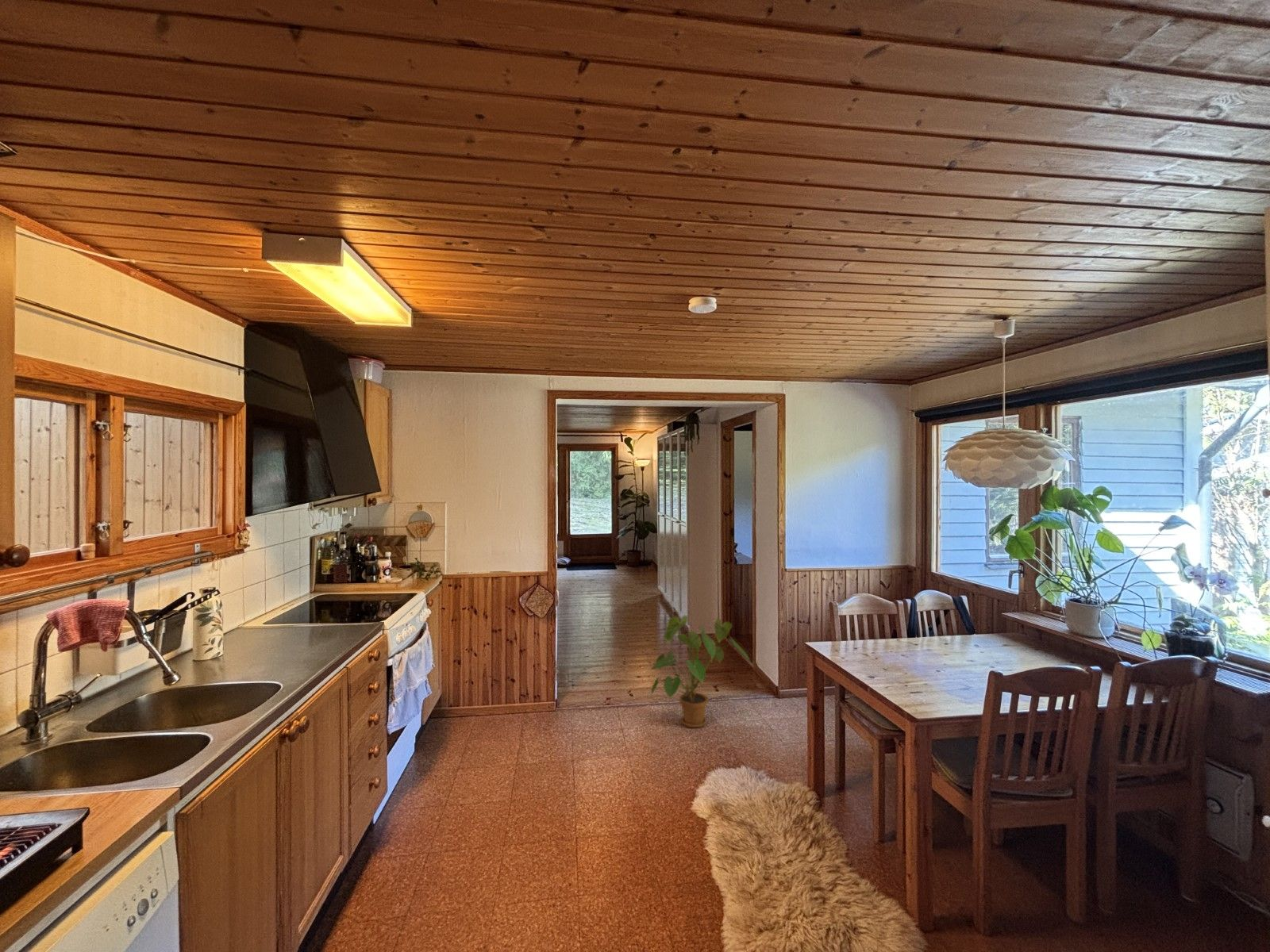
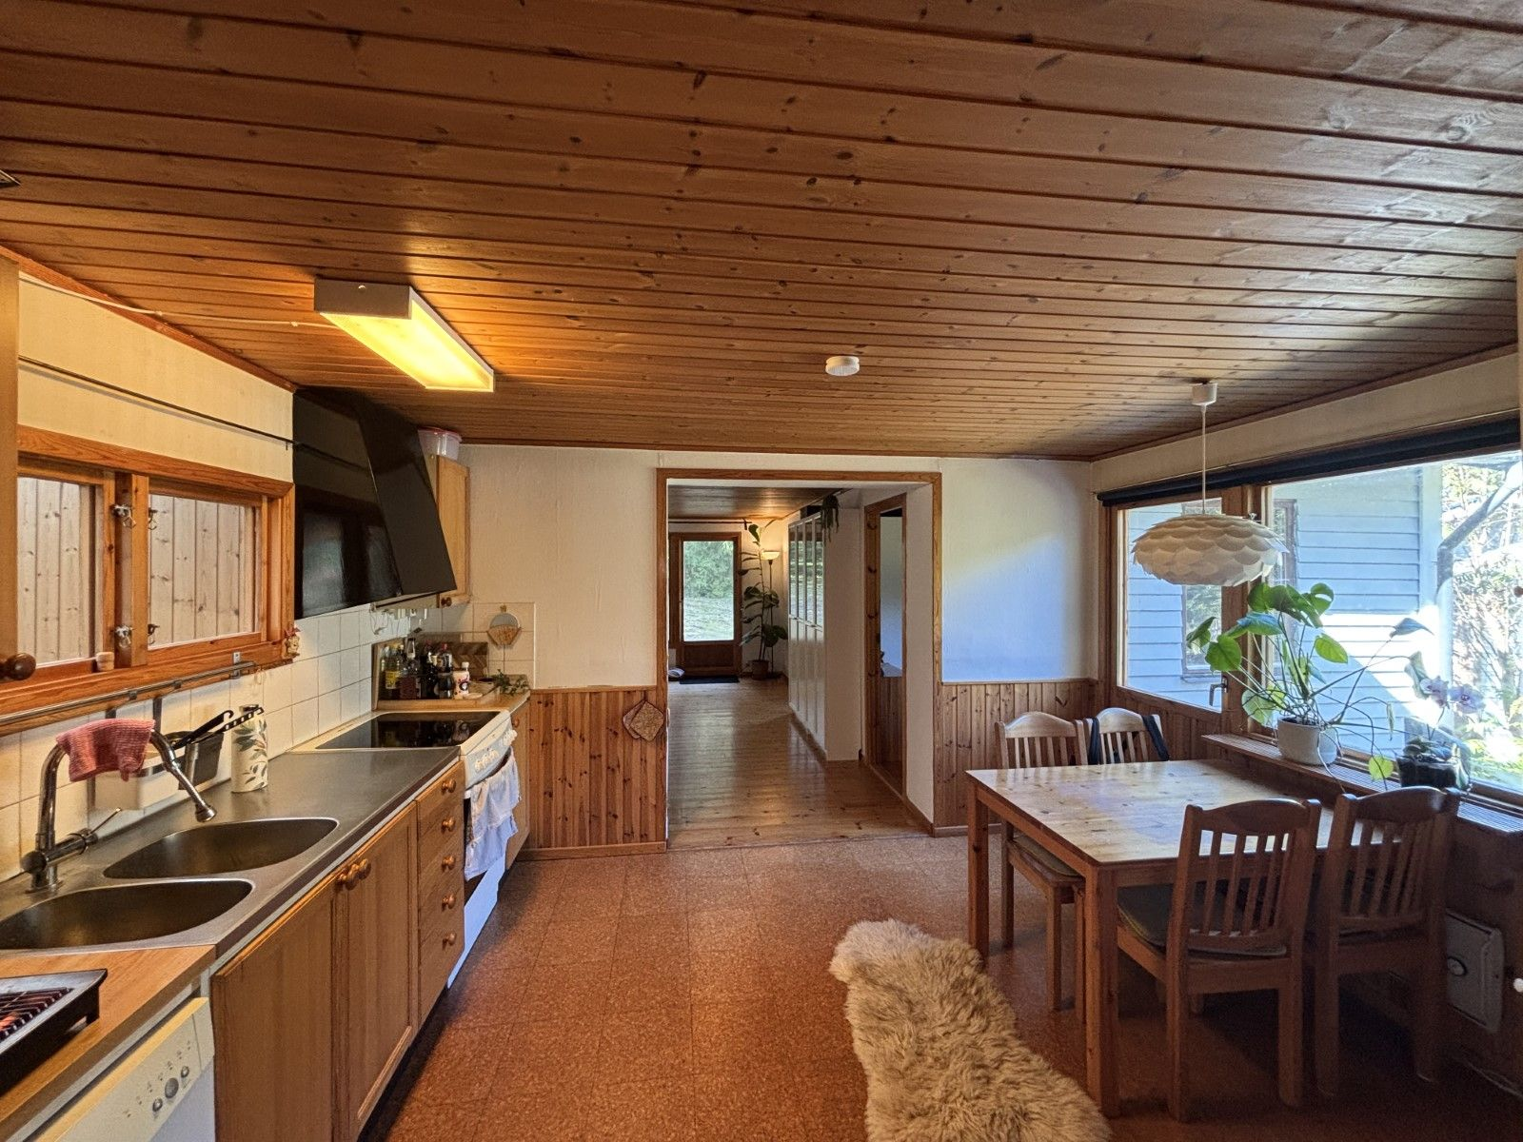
- house plant [648,614,754,728]
